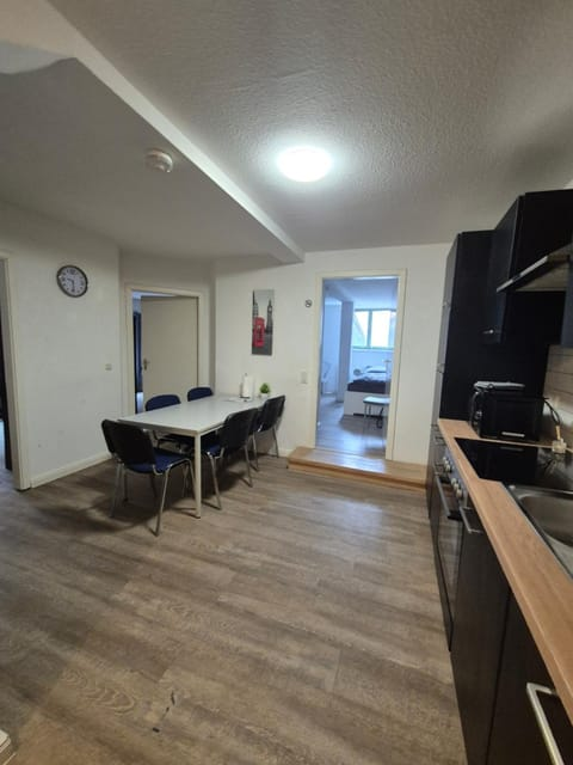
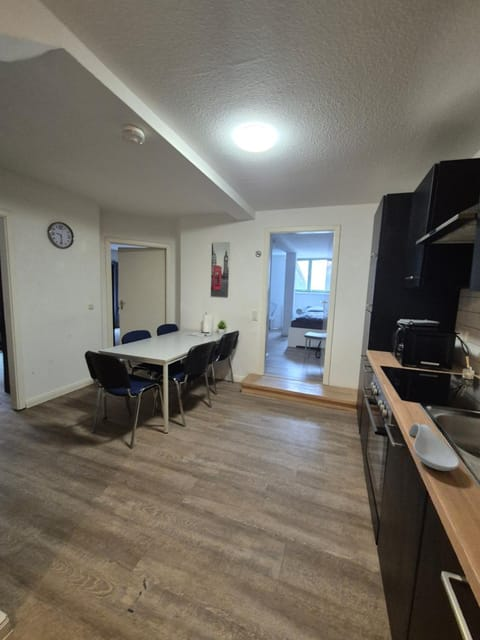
+ spoon rest [407,422,460,472]
